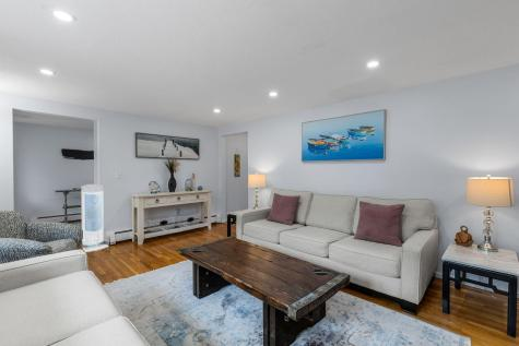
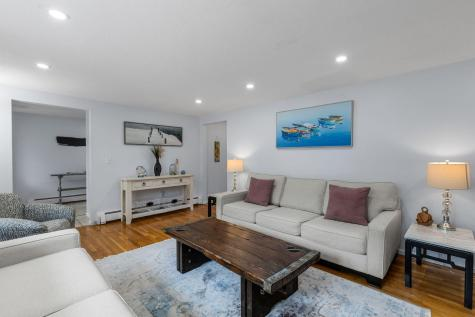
- air purifier [80,183,109,253]
